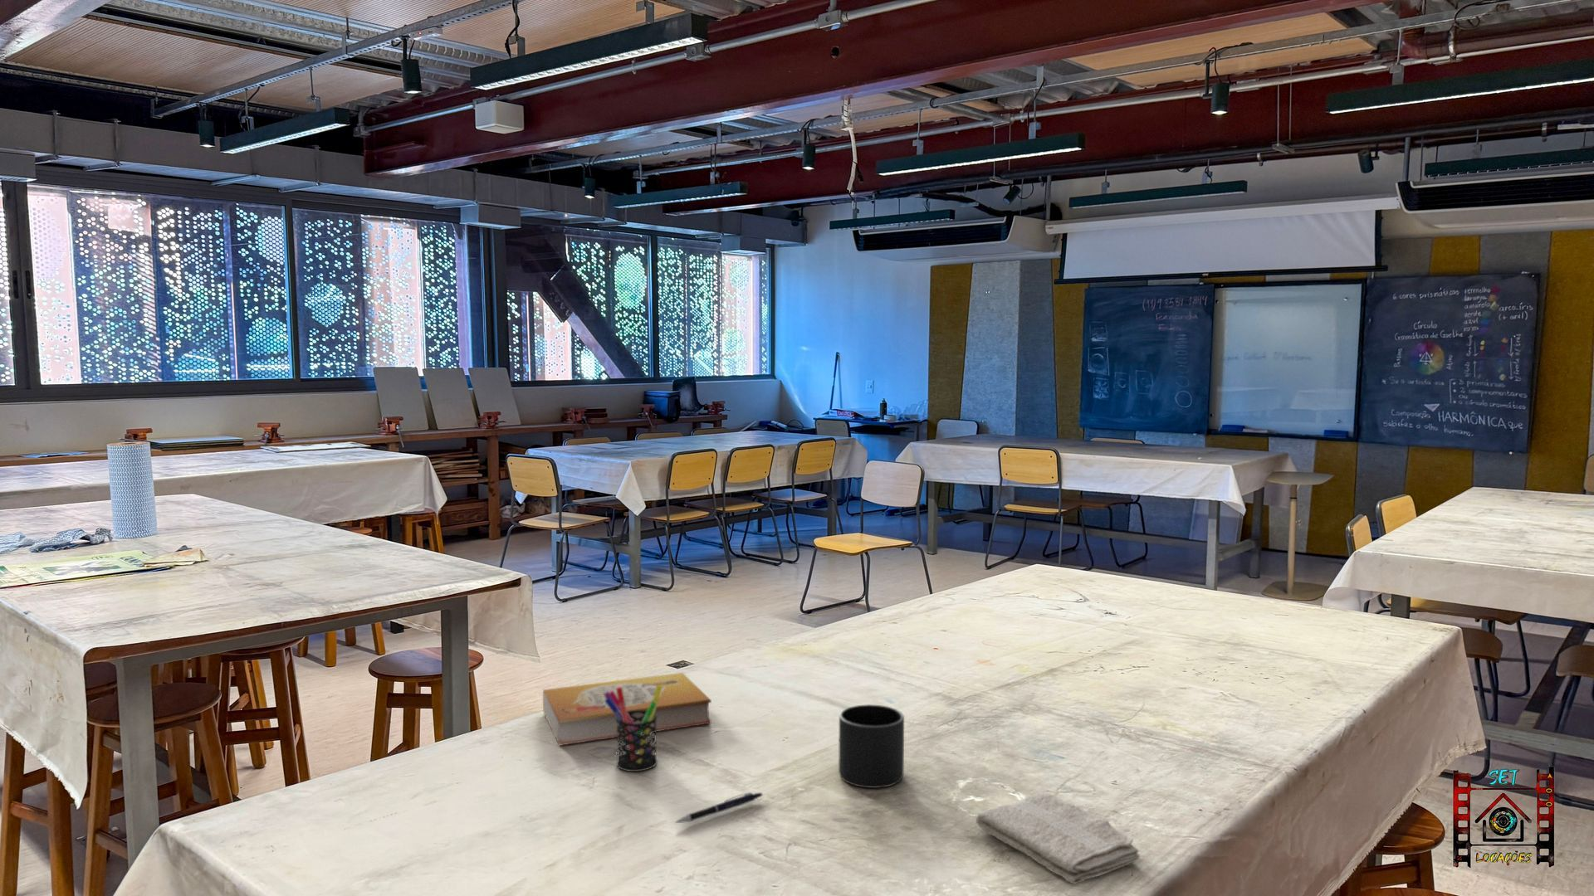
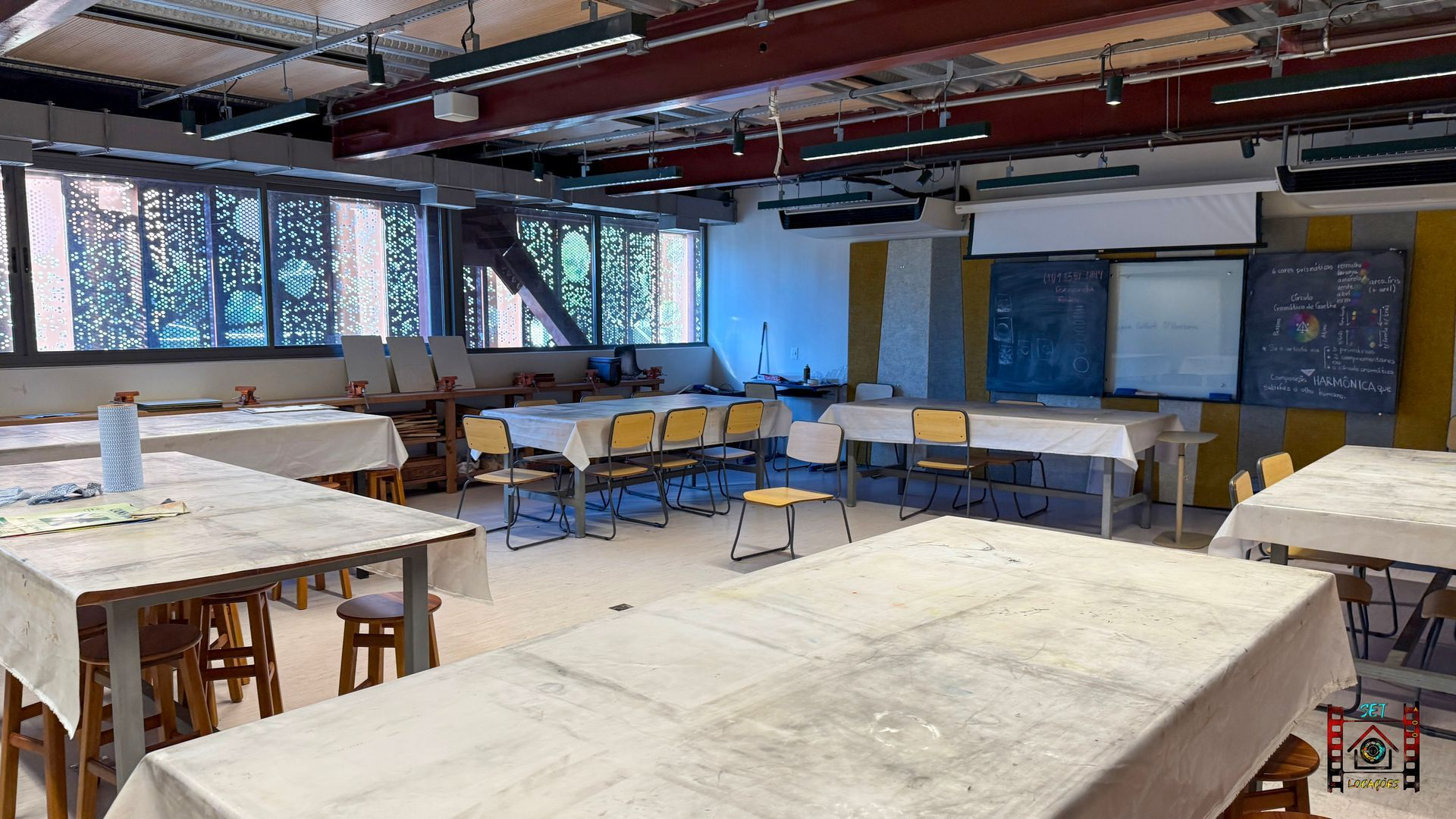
- mug [838,703,905,789]
- pen holder [604,685,661,772]
- pen [673,791,763,824]
- washcloth [975,792,1141,885]
- book [542,672,713,746]
